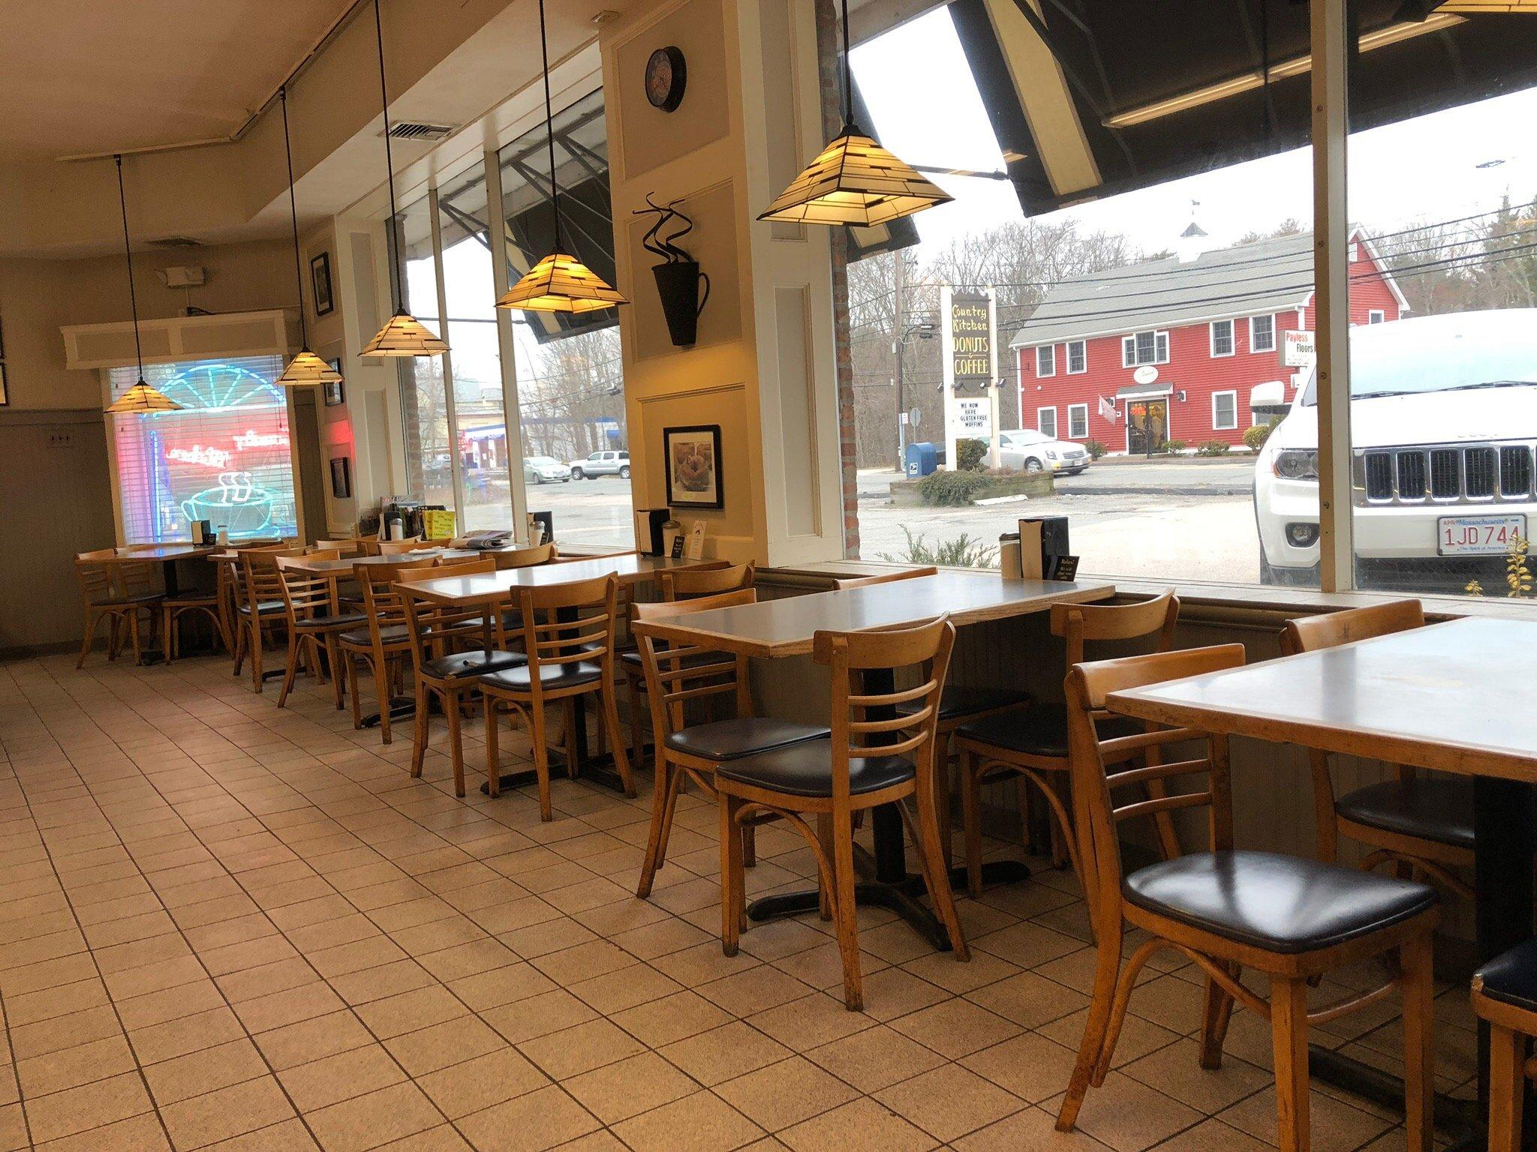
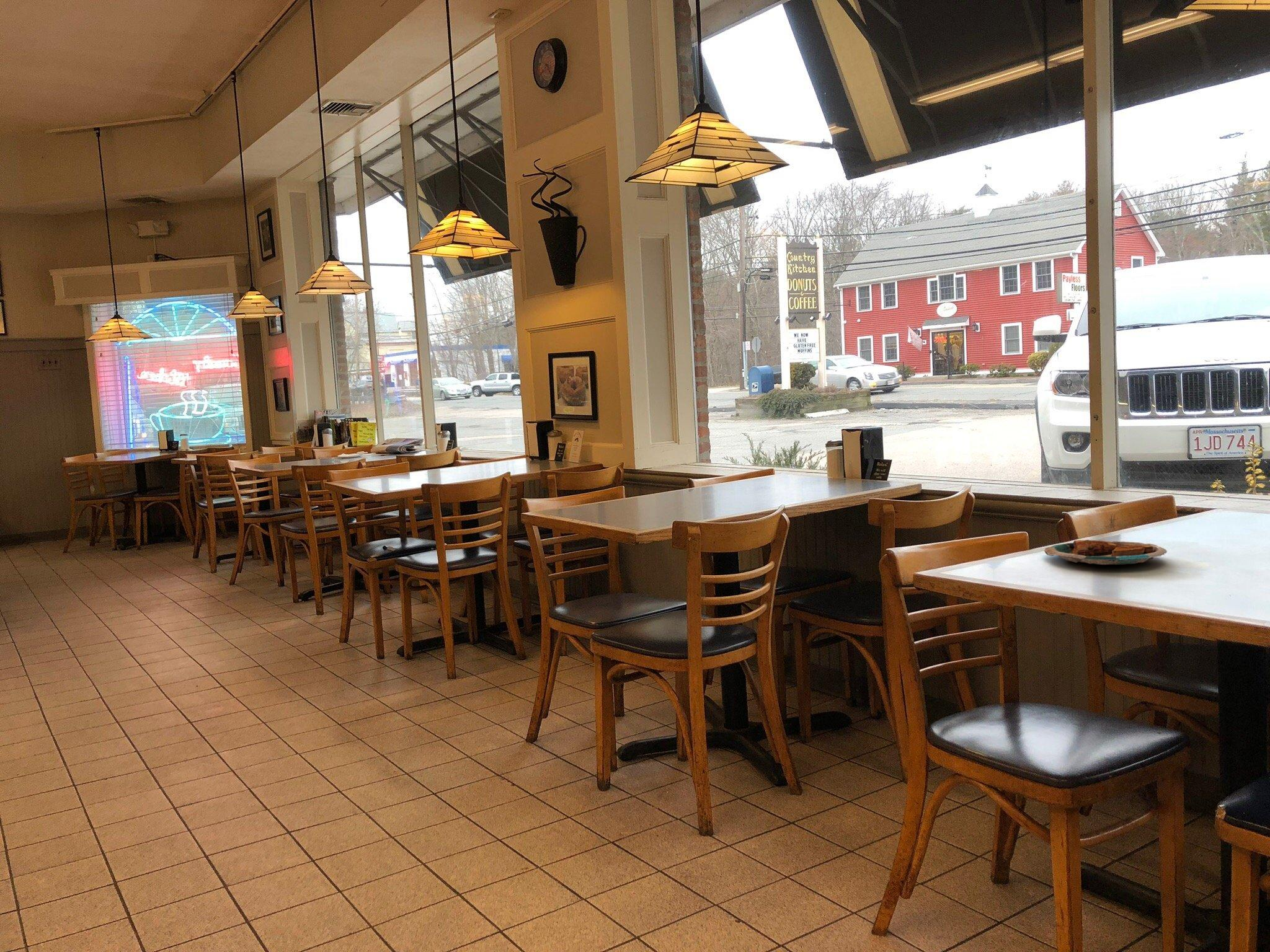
+ plate [1044,539,1168,565]
